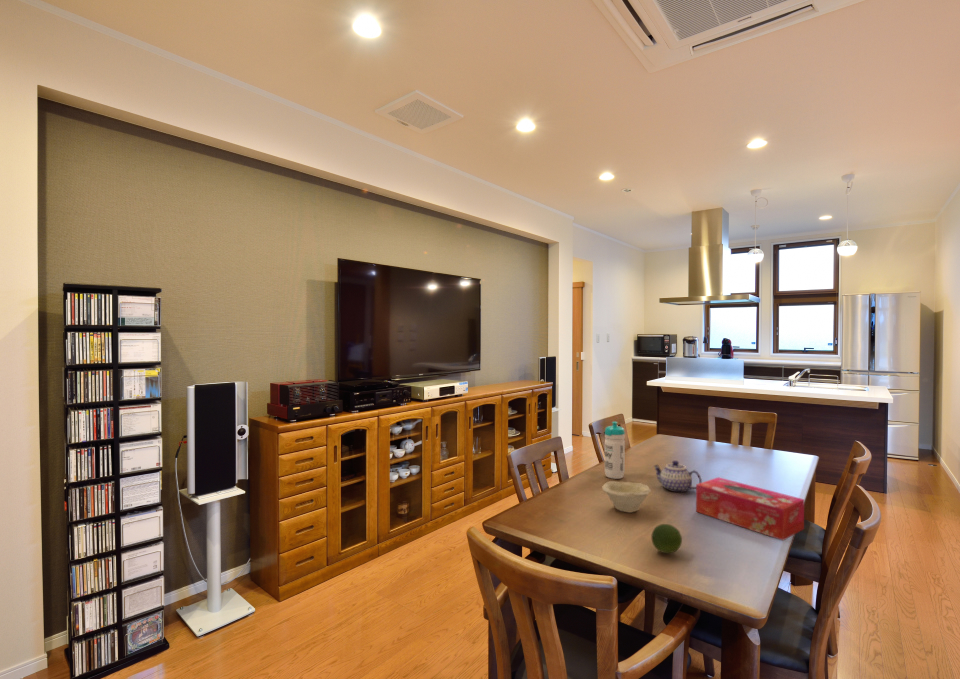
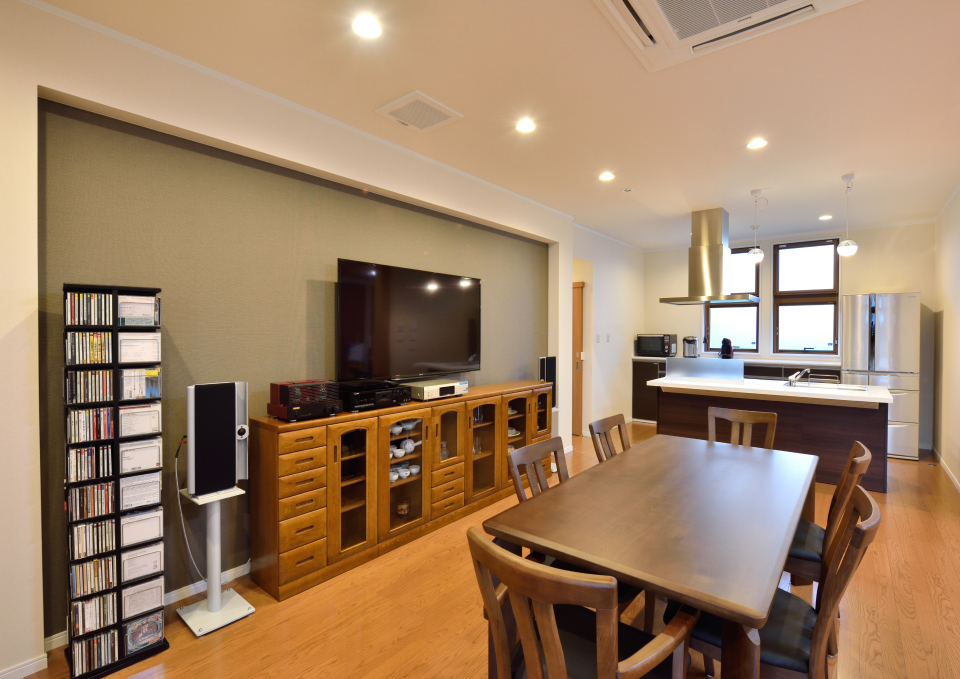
- teapot [652,459,703,493]
- bowl [601,480,652,513]
- fruit [650,523,683,554]
- water bottle [604,420,626,480]
- tissue box [695,476,805,541]
